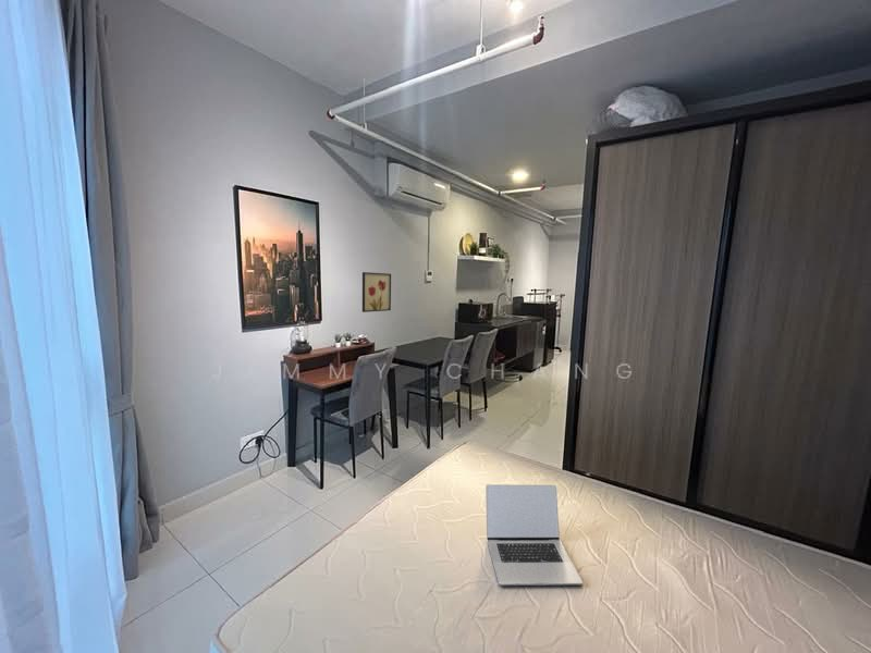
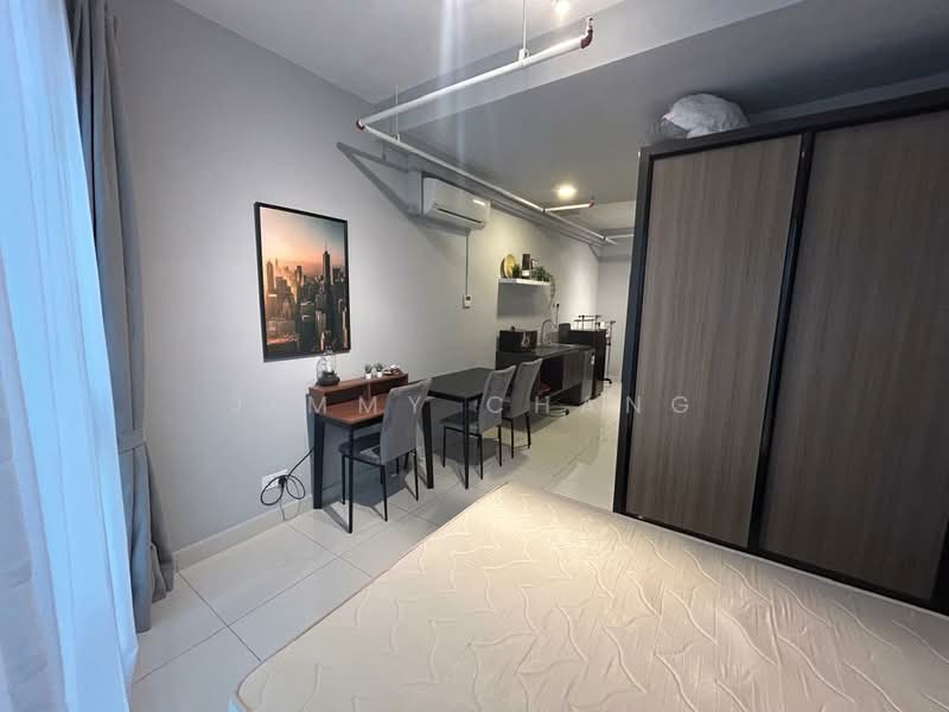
- wall art [361,271,392,313]
- laptop [484,483,584,587]
